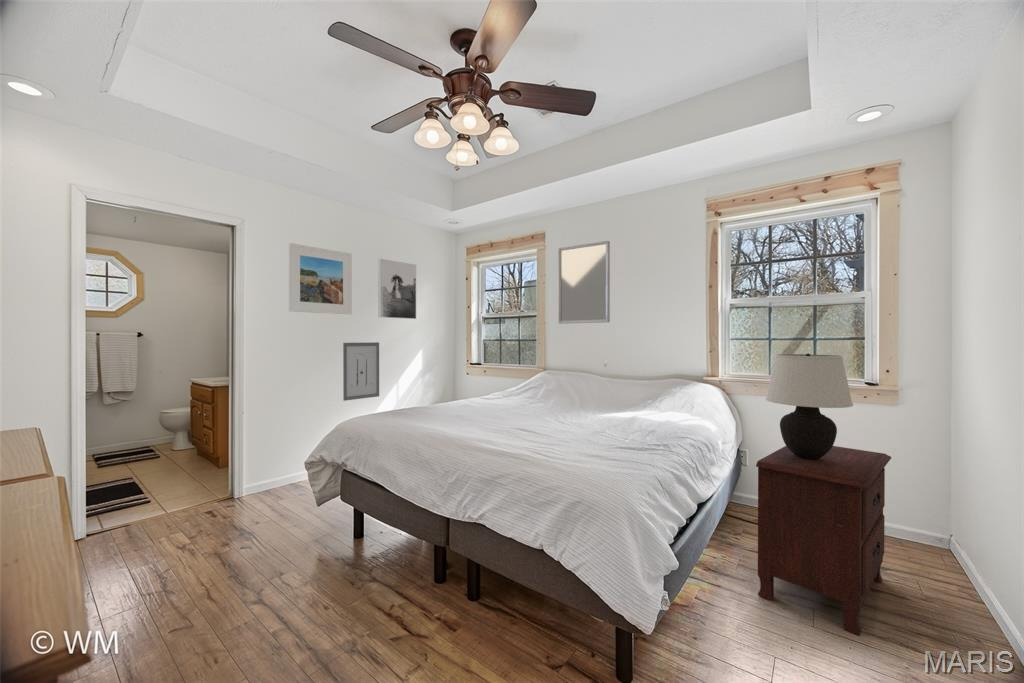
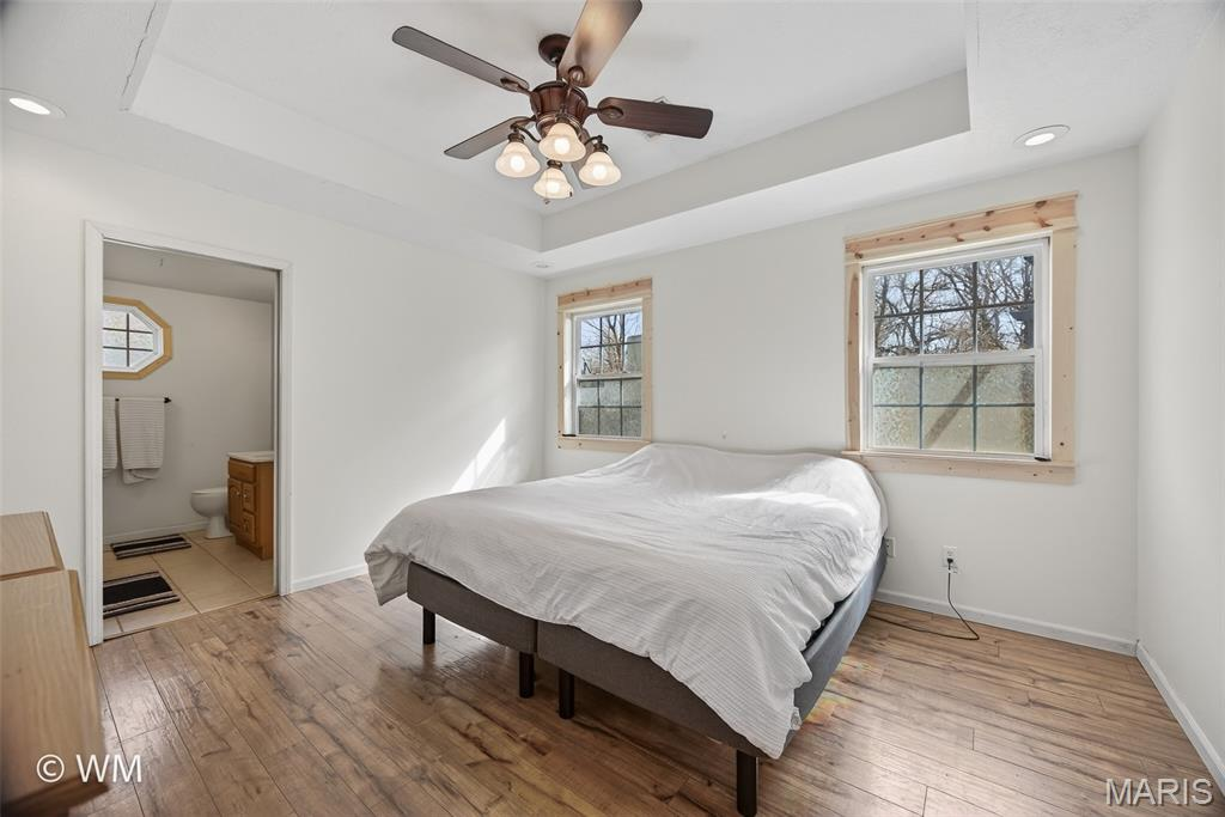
- table lamp [765,353,854,460]
- nightstand [755,445,892,637]
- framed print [377,258,417,320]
- wall art [342,341,380,402]
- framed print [288,242,353,315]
- home mirror [557,240,611,325]
